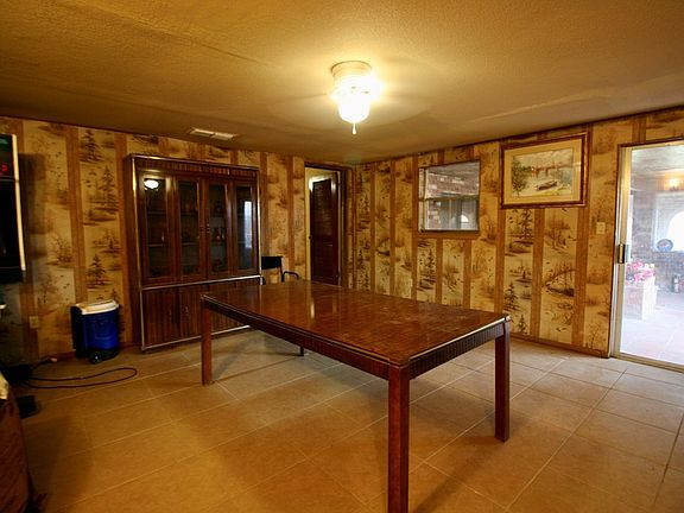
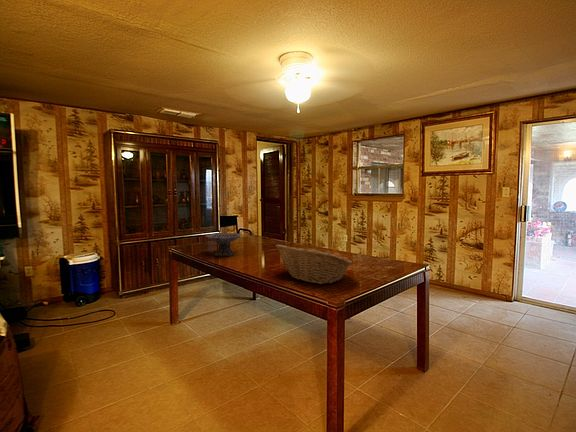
+ decorative bowl [205,232,243,257]
+ fruit basket [274,243,353,285]
